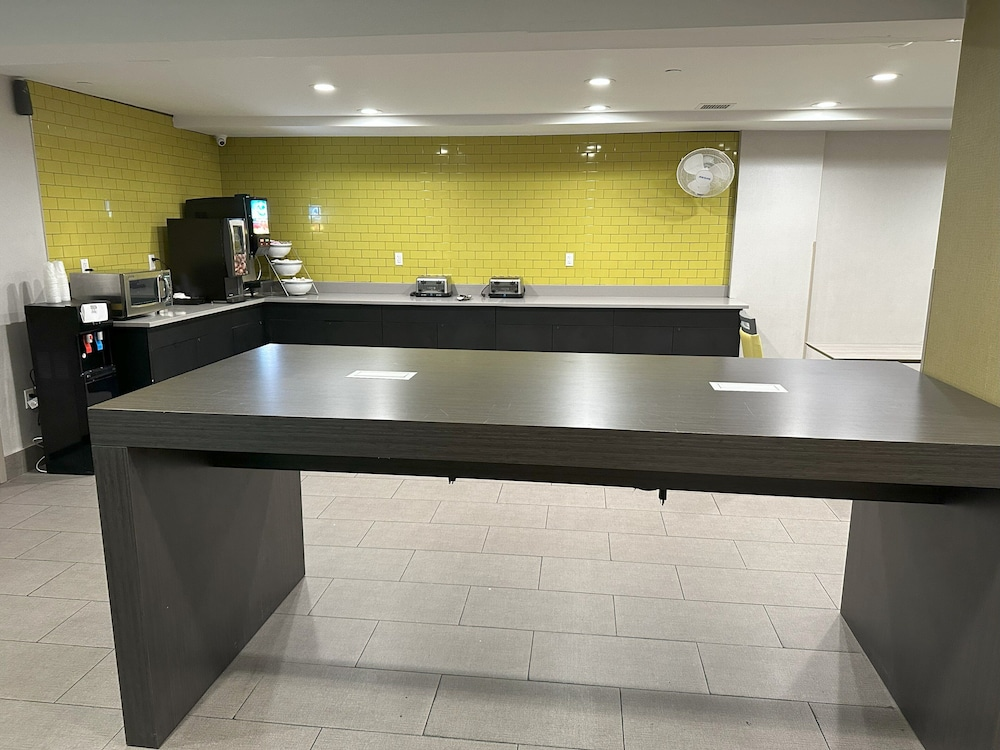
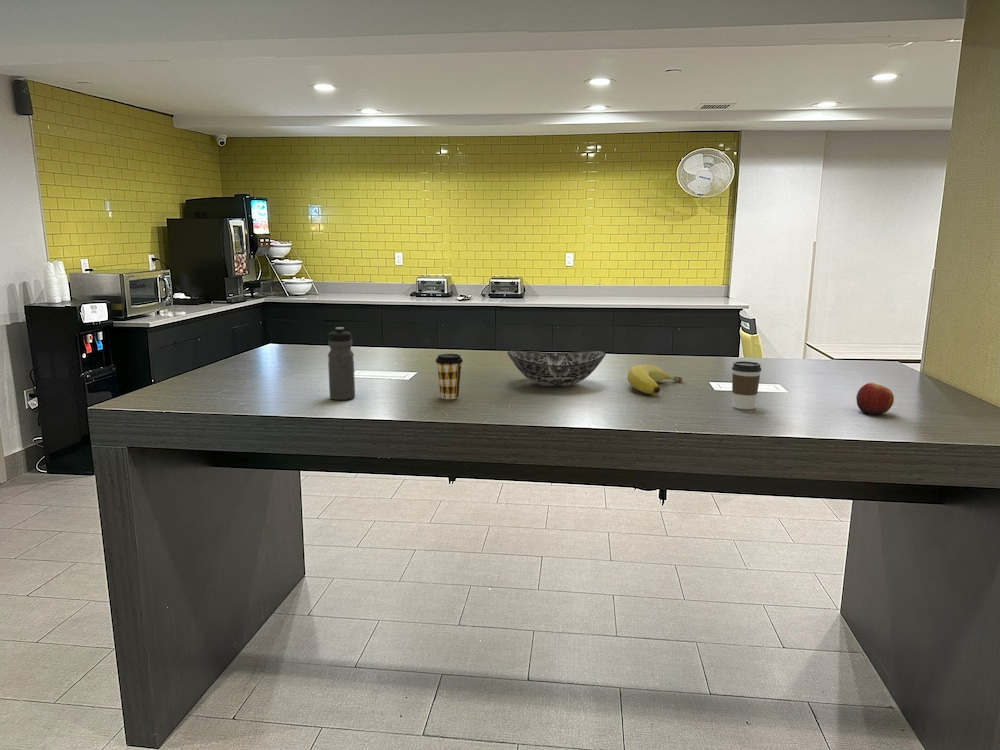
+ banana [627,364,683,395]
+ coffee cup [434,353,464,400]
+ bowl [506,349,606,388]
+ water bottle [327,326,356,401]
+ apple [855,382,895,416]
+ coffee cup [731,360,762,410]
